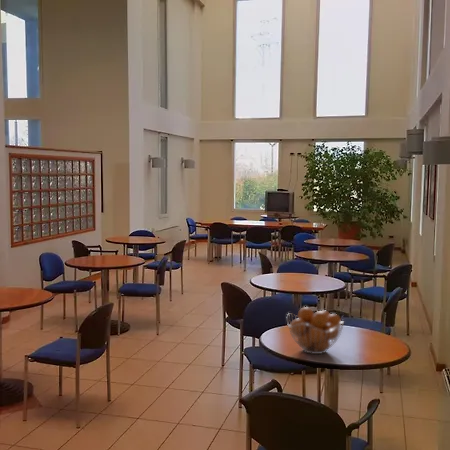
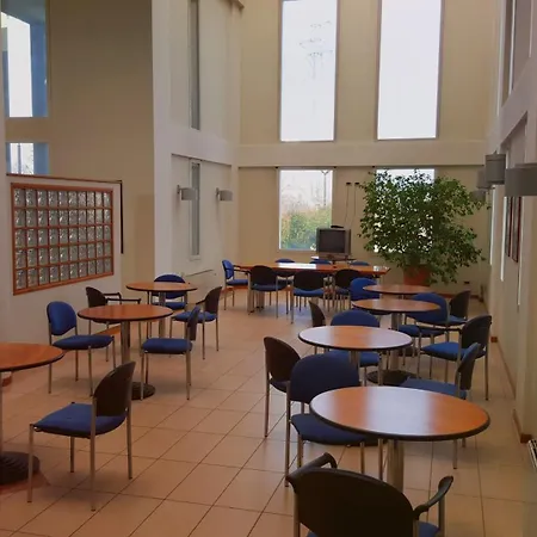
- fruit basket [286,306,345,355]
